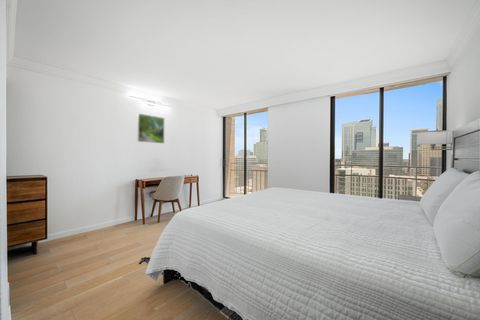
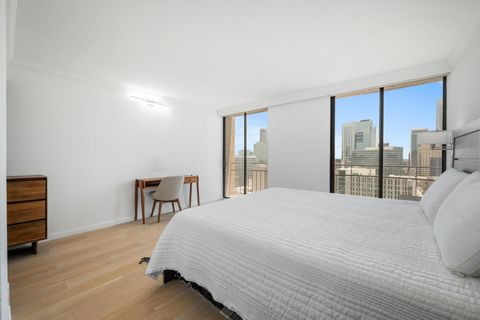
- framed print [137,112,165,144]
